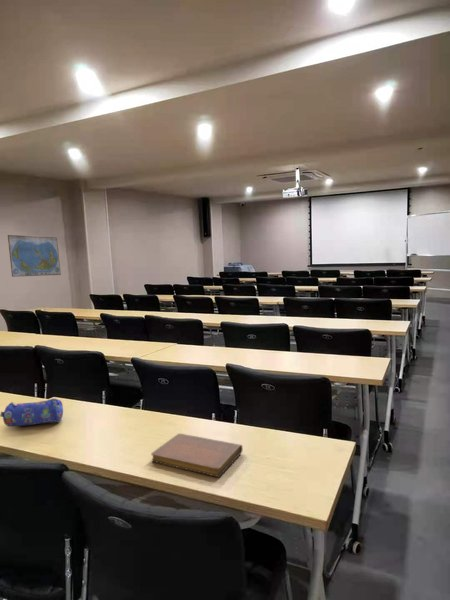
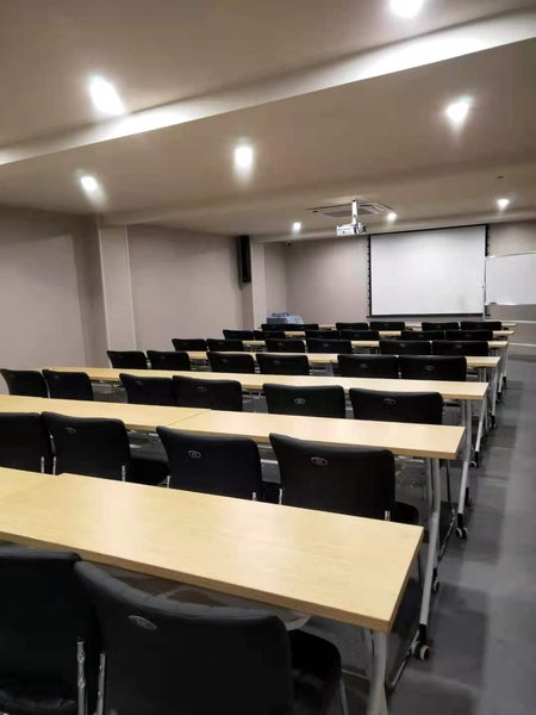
- notebook [150,433,243,478]
- world map [7,234,62,278]
- pencil case [0,398,64,428]
